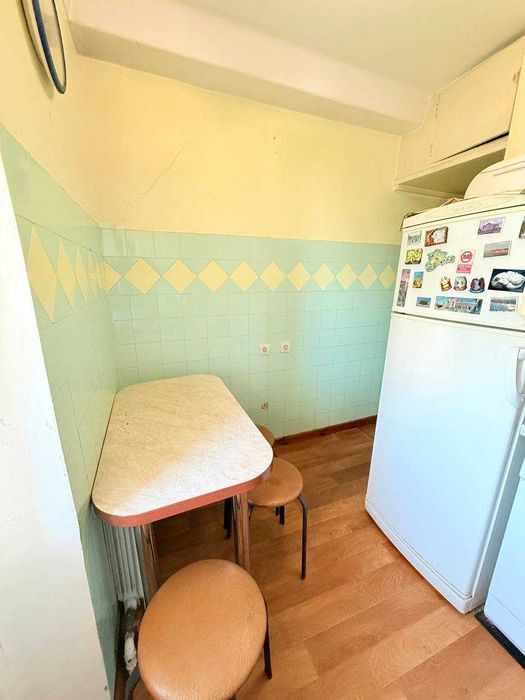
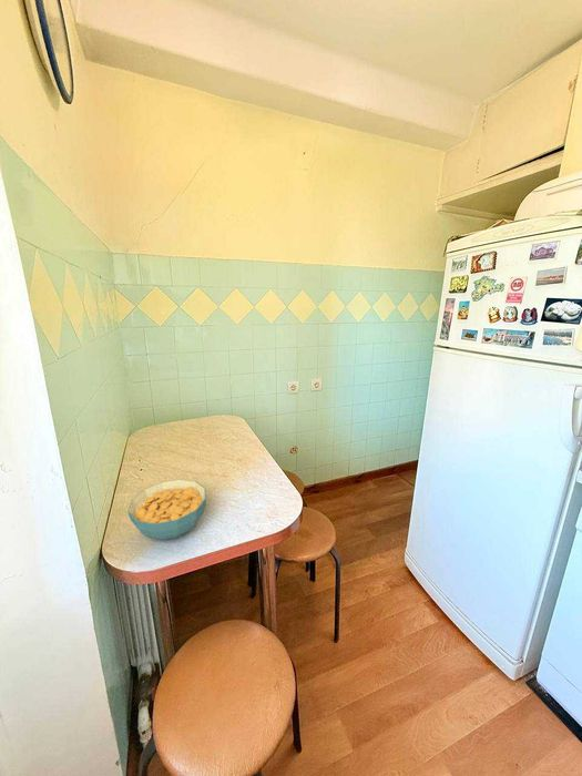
+ cereal bowl [126,478,207,541]
